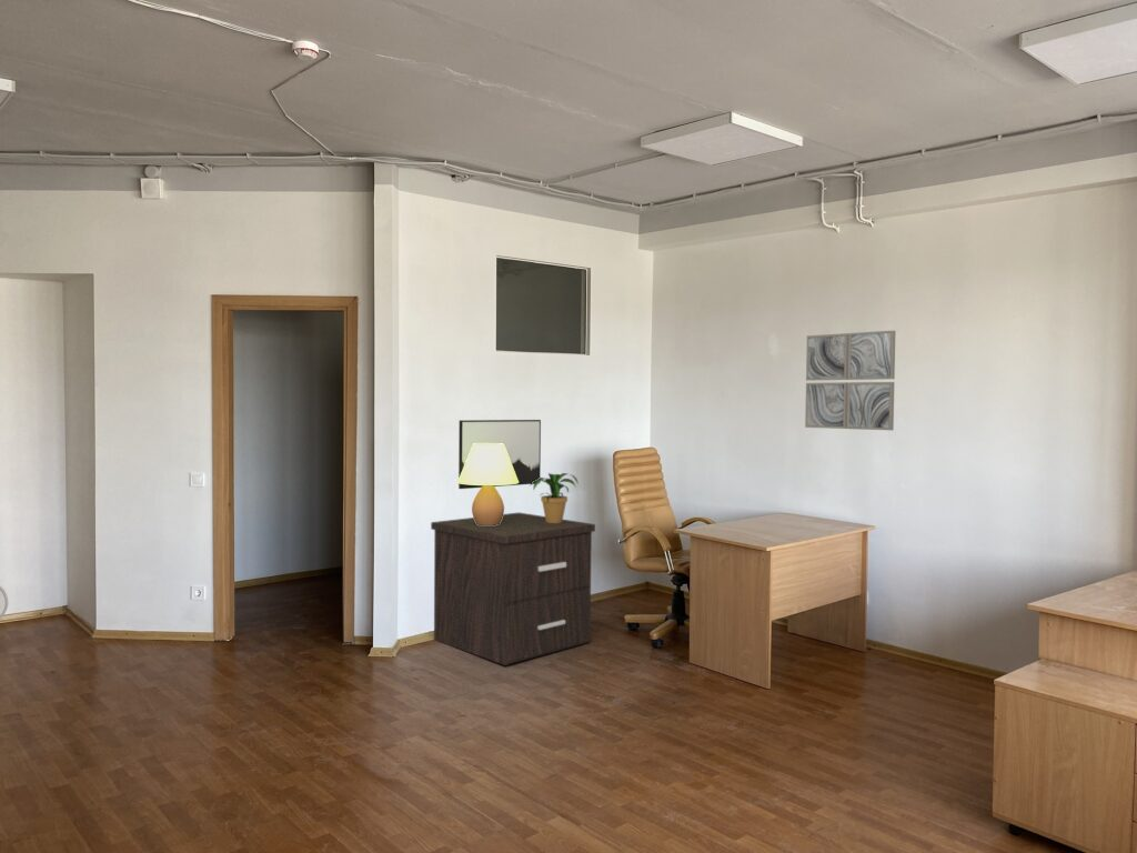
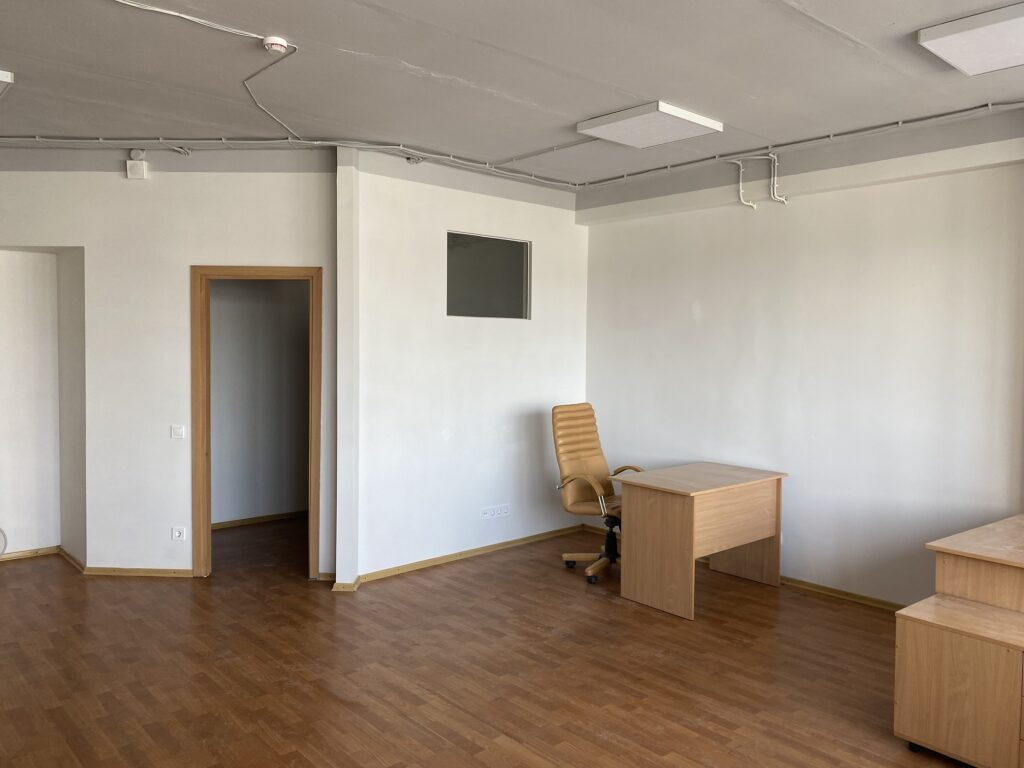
- wall art [804,330,896,431]
- wall art [457,419,542,490]
- table lamp [456,443,519,525]
- nightstand [430,511,596,666]
- potted plant [527,472,580,523]
